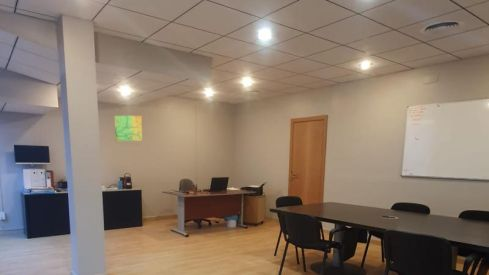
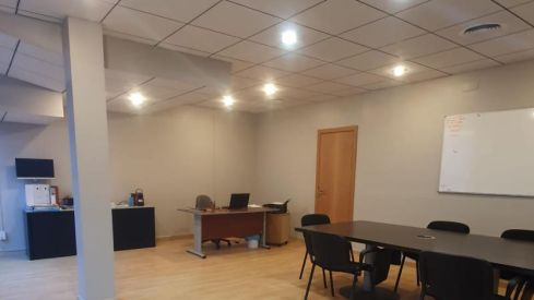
- map [114,115,143,142]
